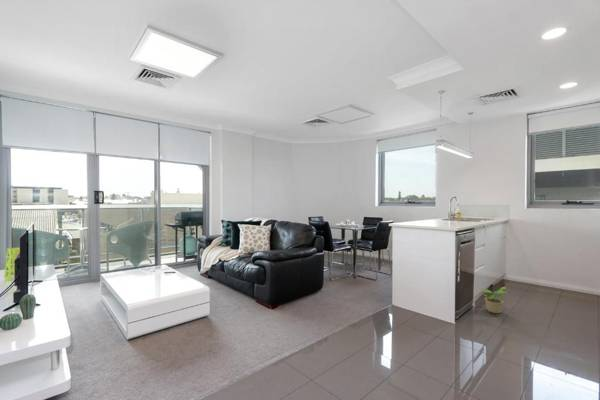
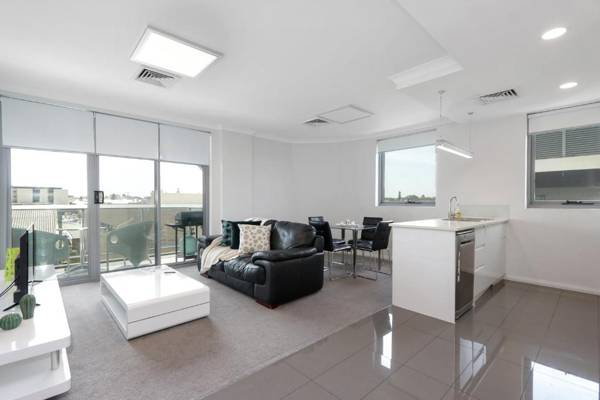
- potted plant [482,286,508,314]
